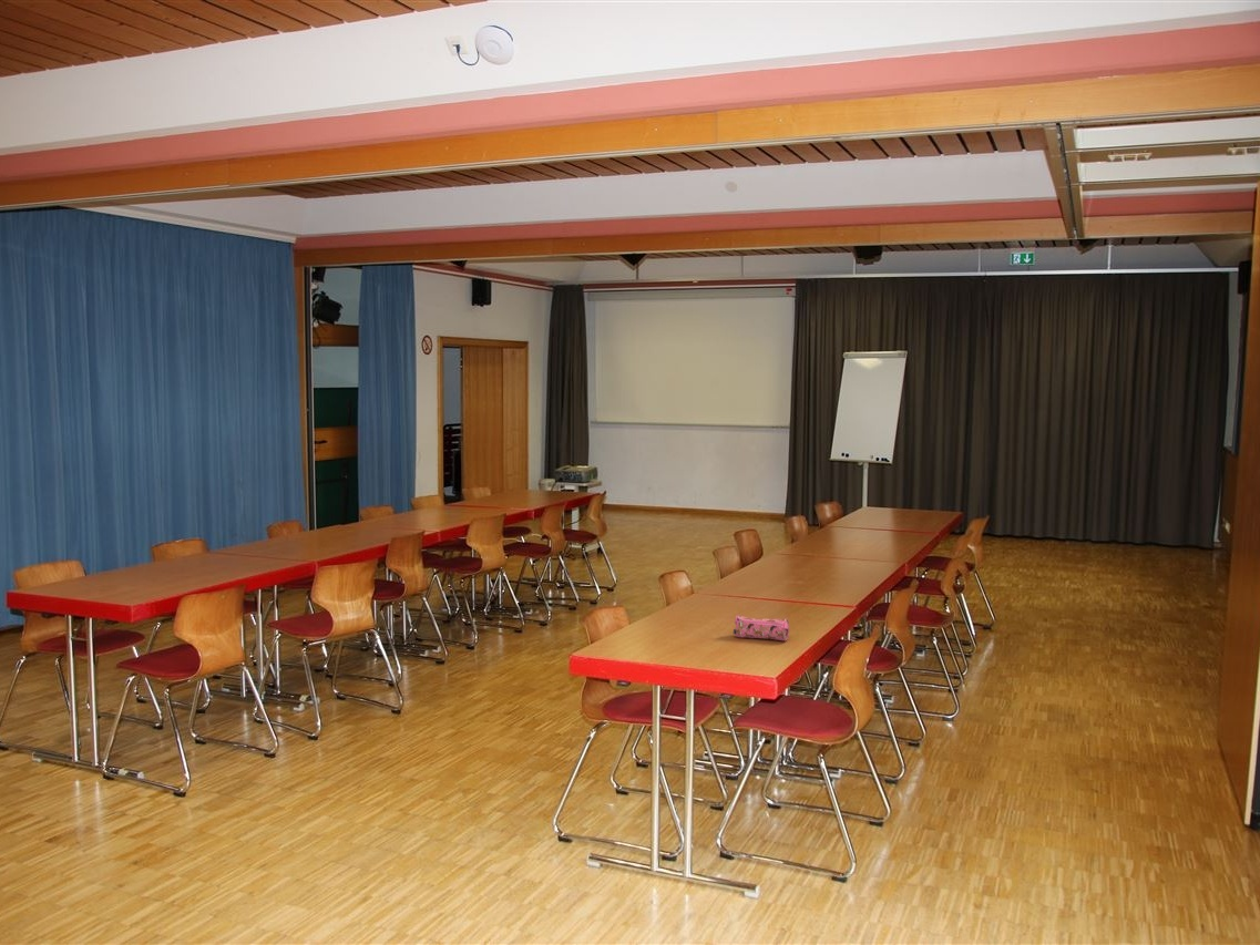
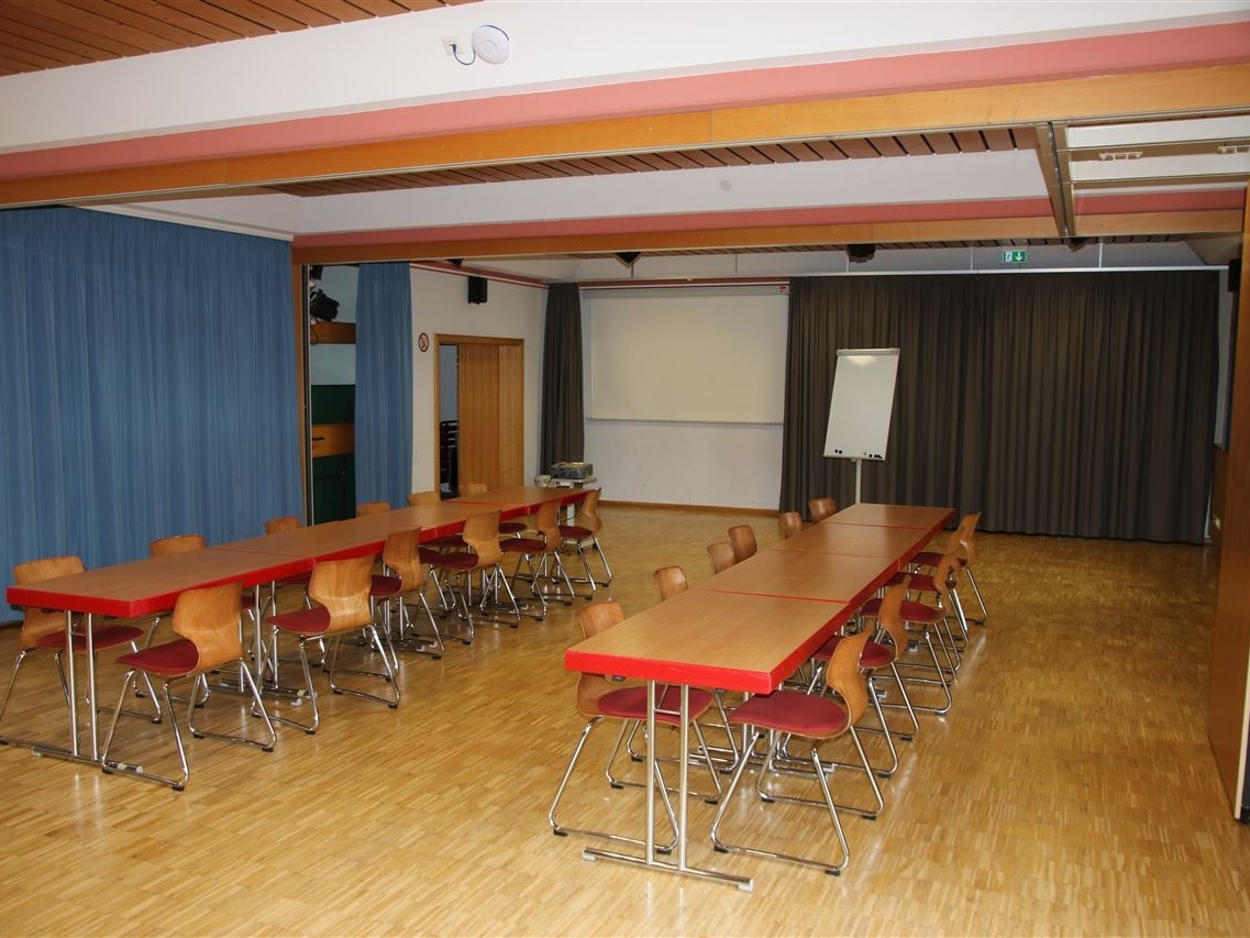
- pencil case [733,614,790,643]
